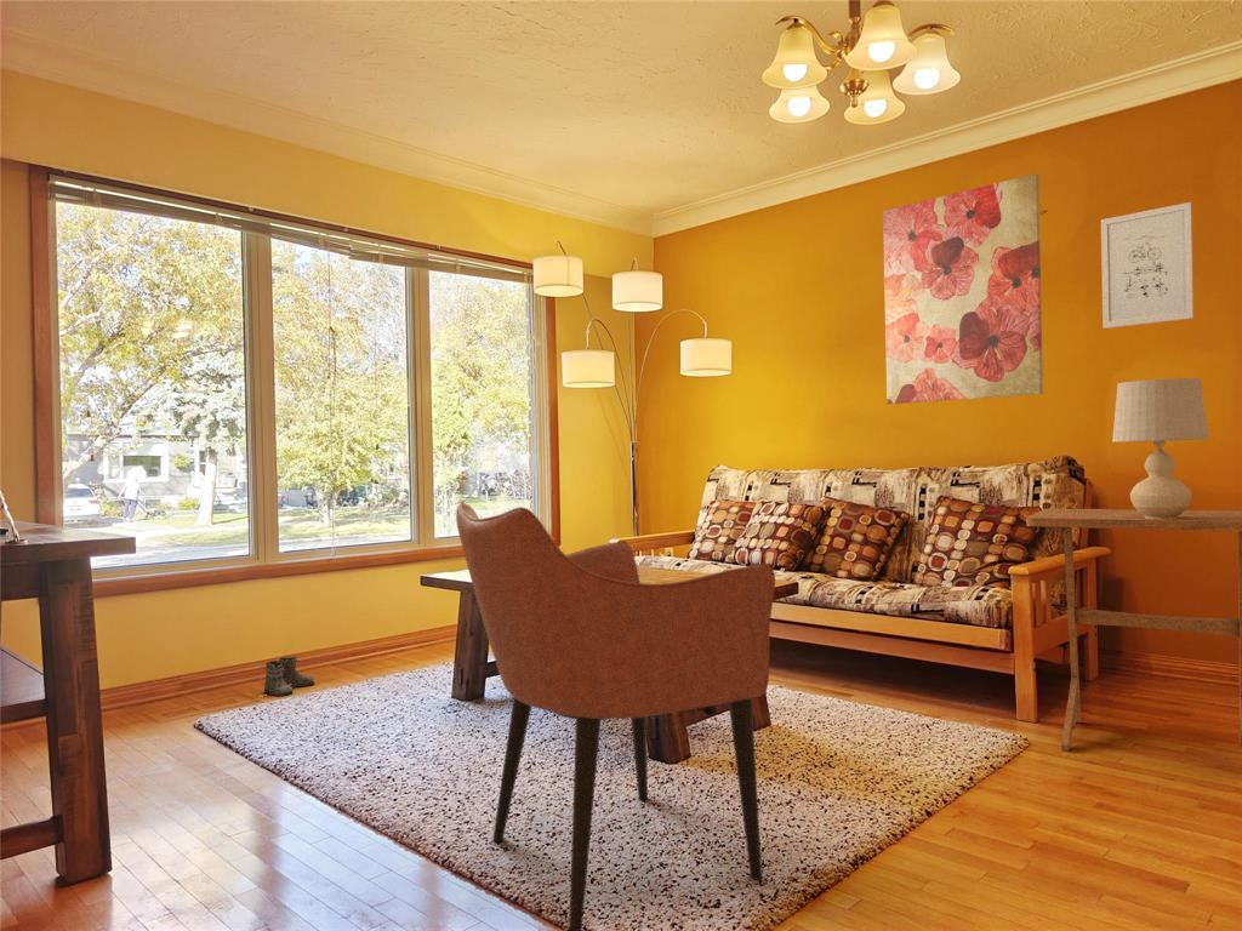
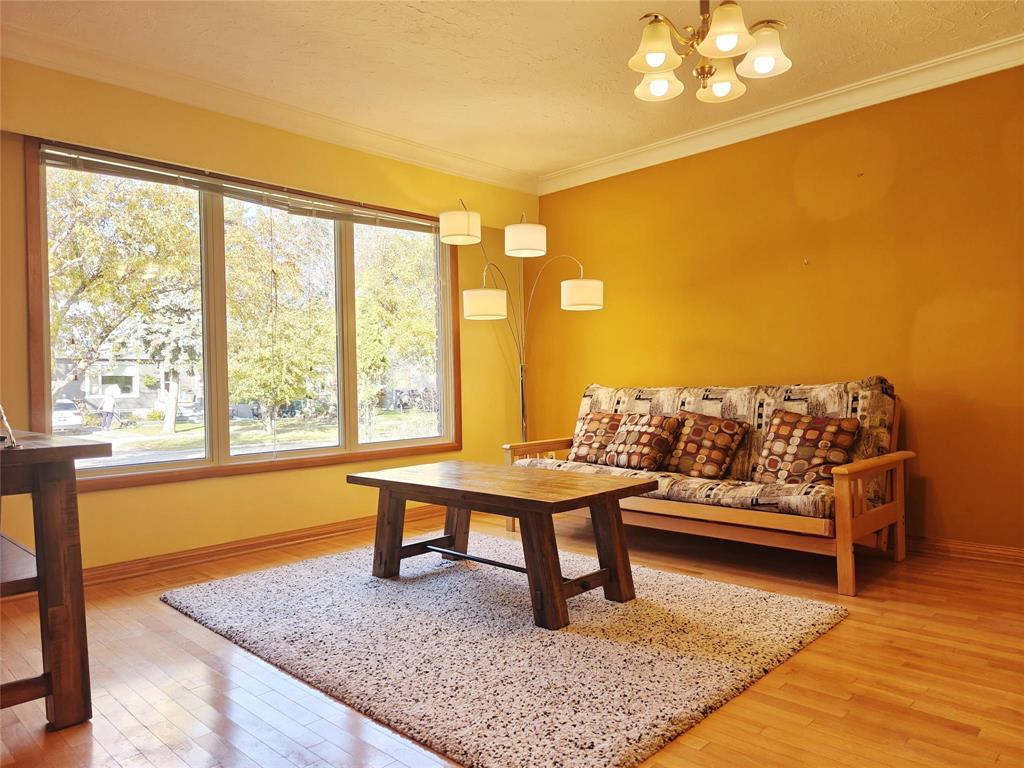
- wall art [882,172,1044,405]
- side table [1025,508,1242,753]
- armchair [455,499,776,931]
- table lamp [1111,377,1209,519]
- wall art [1100,201,1195,330]
- boots [263,656,315,697]
